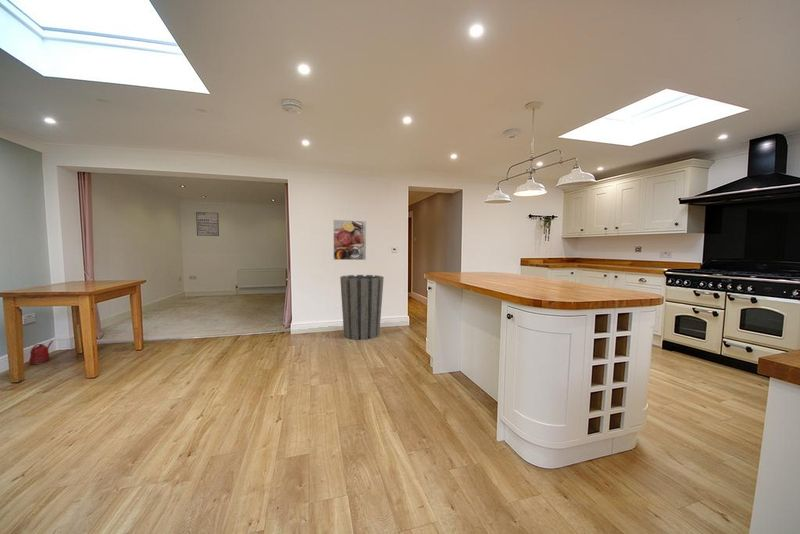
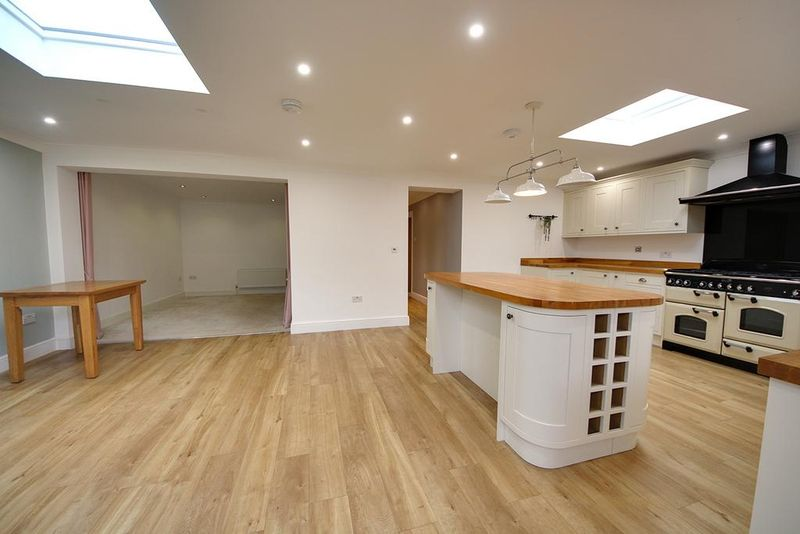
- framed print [333,219,367,261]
- trash can [339,274,385,341]
- wall art [195,211,220,237]
- watering can [28,340,54,365]
